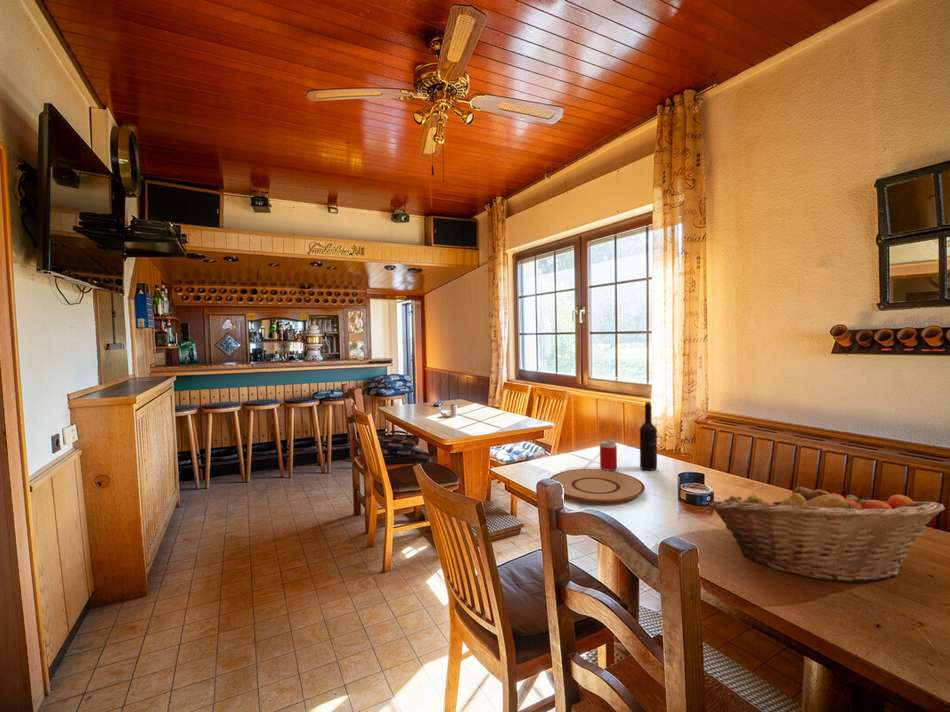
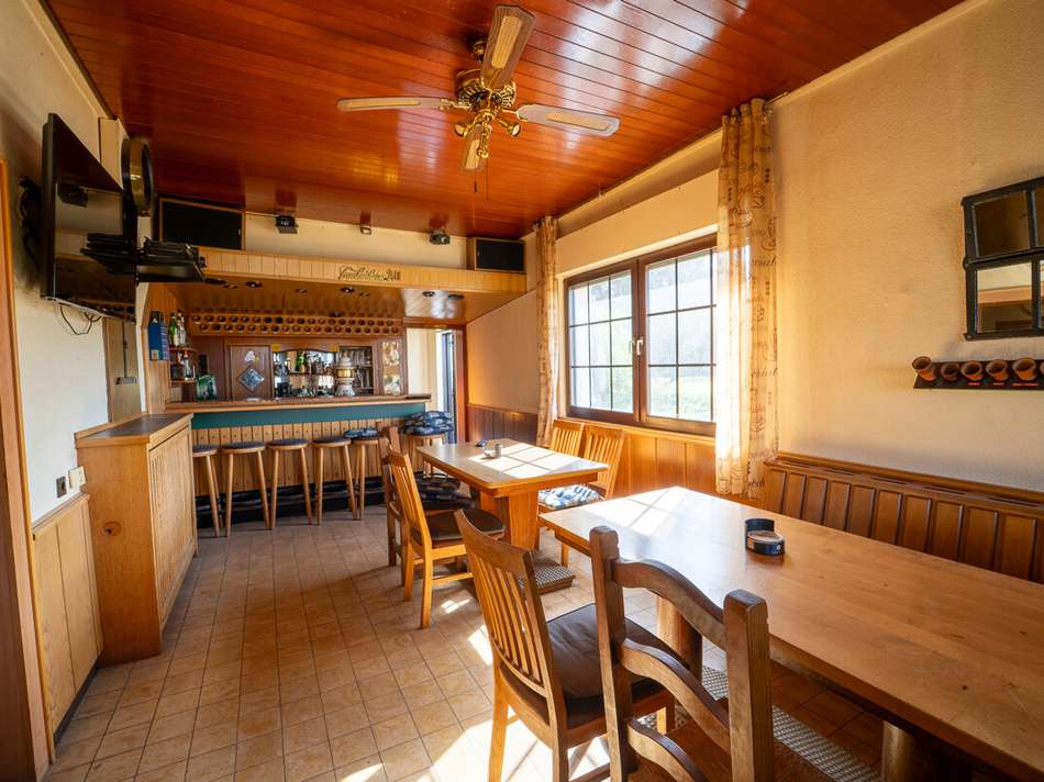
- wine bottle [639,401,658,471]
- beverage can [599,440,618,471]
- fruit basket [708,482,946,584]
- plate [549,468,646,505]
